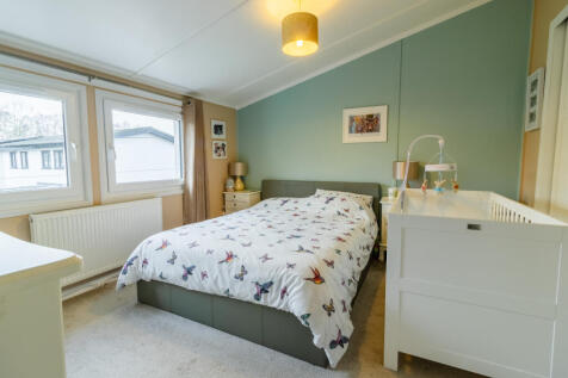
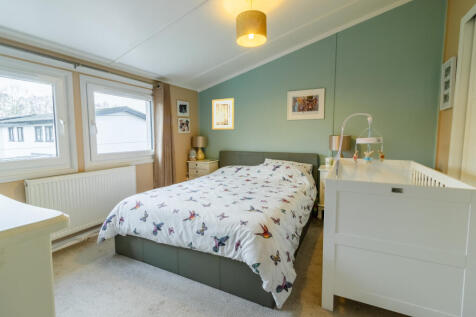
+ wall art [211,97,235,130]
